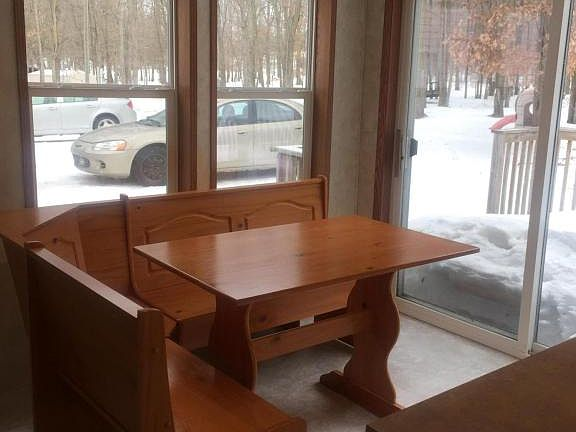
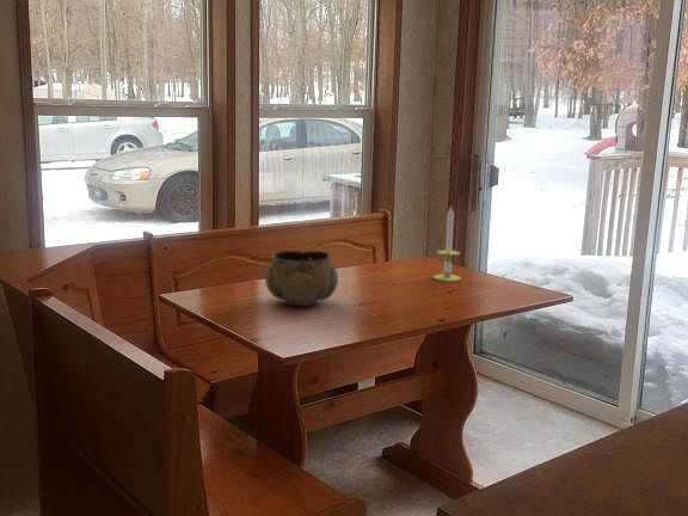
+ candle [432,204,462,283]
+ decorative bowl [264,250,339,307]
